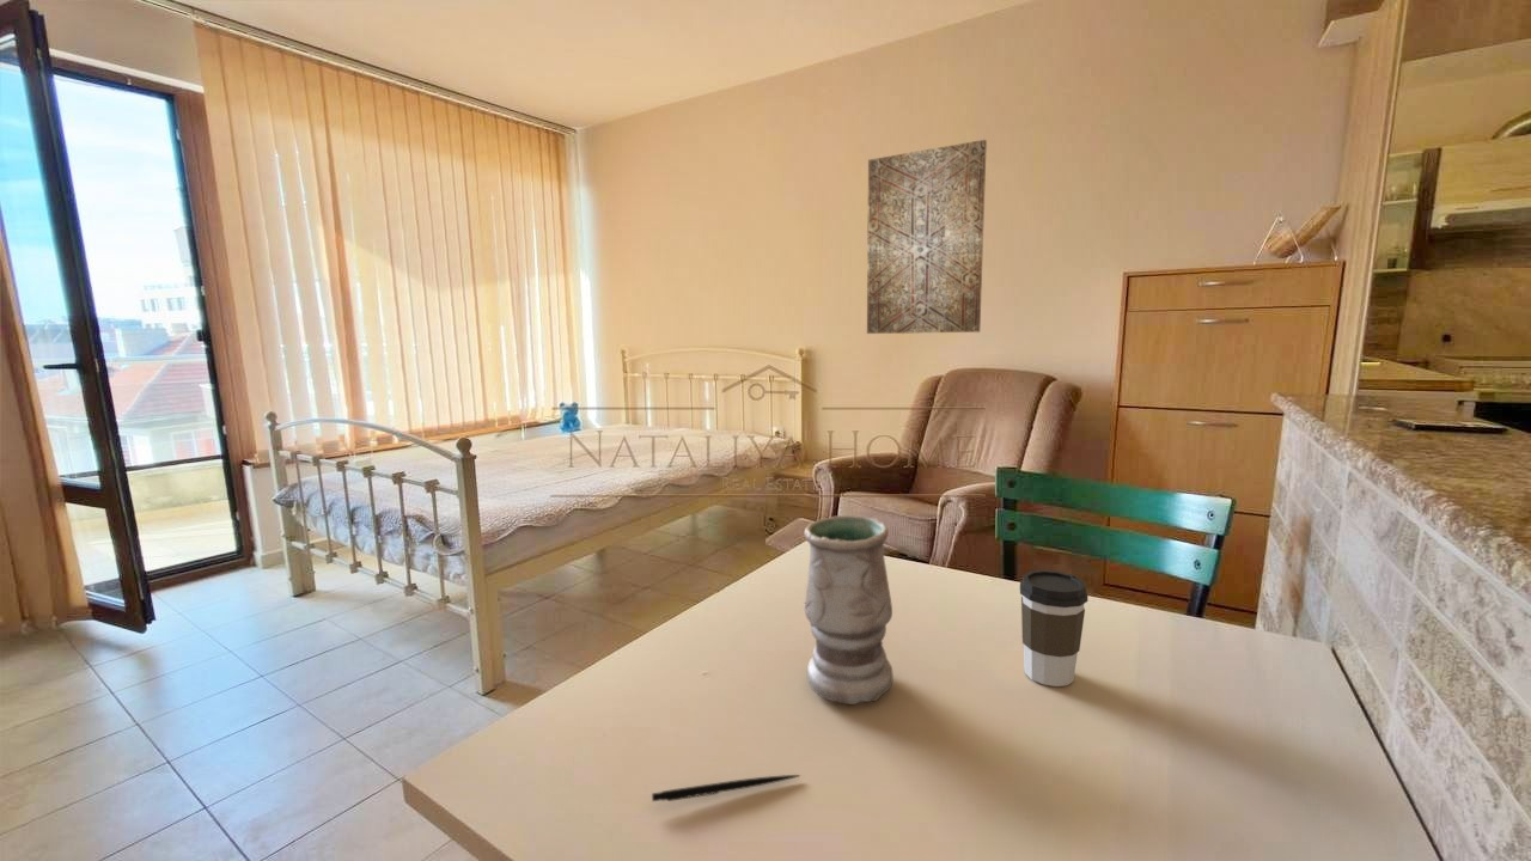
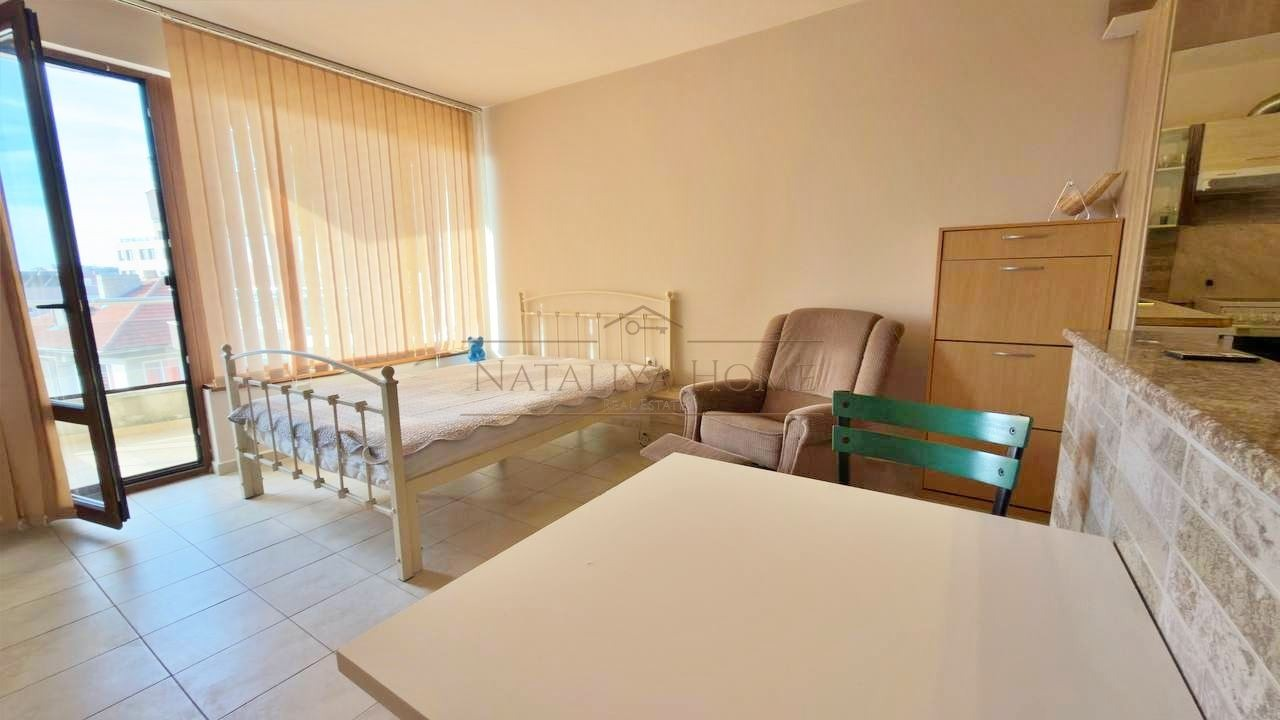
- wall art [866,139,988,335]
- pen [651,774,801,802]
- coffee cup [1019,569,1088,688]
- vase [804,514,895,706]
